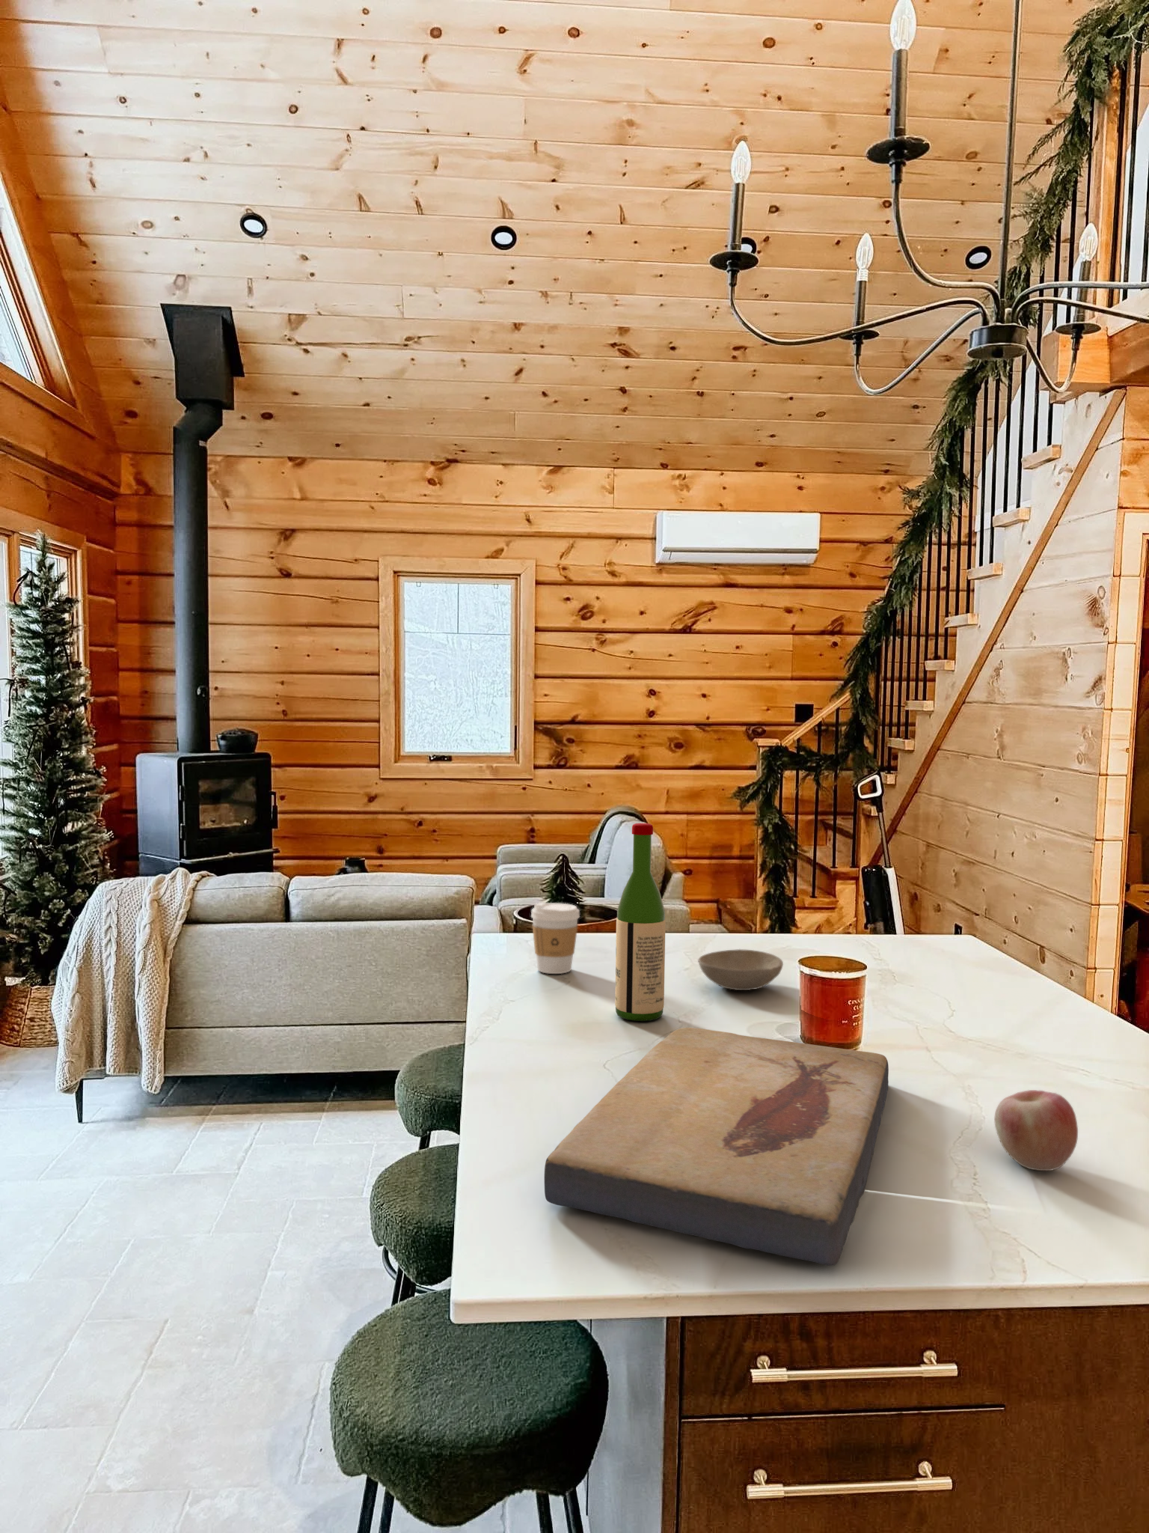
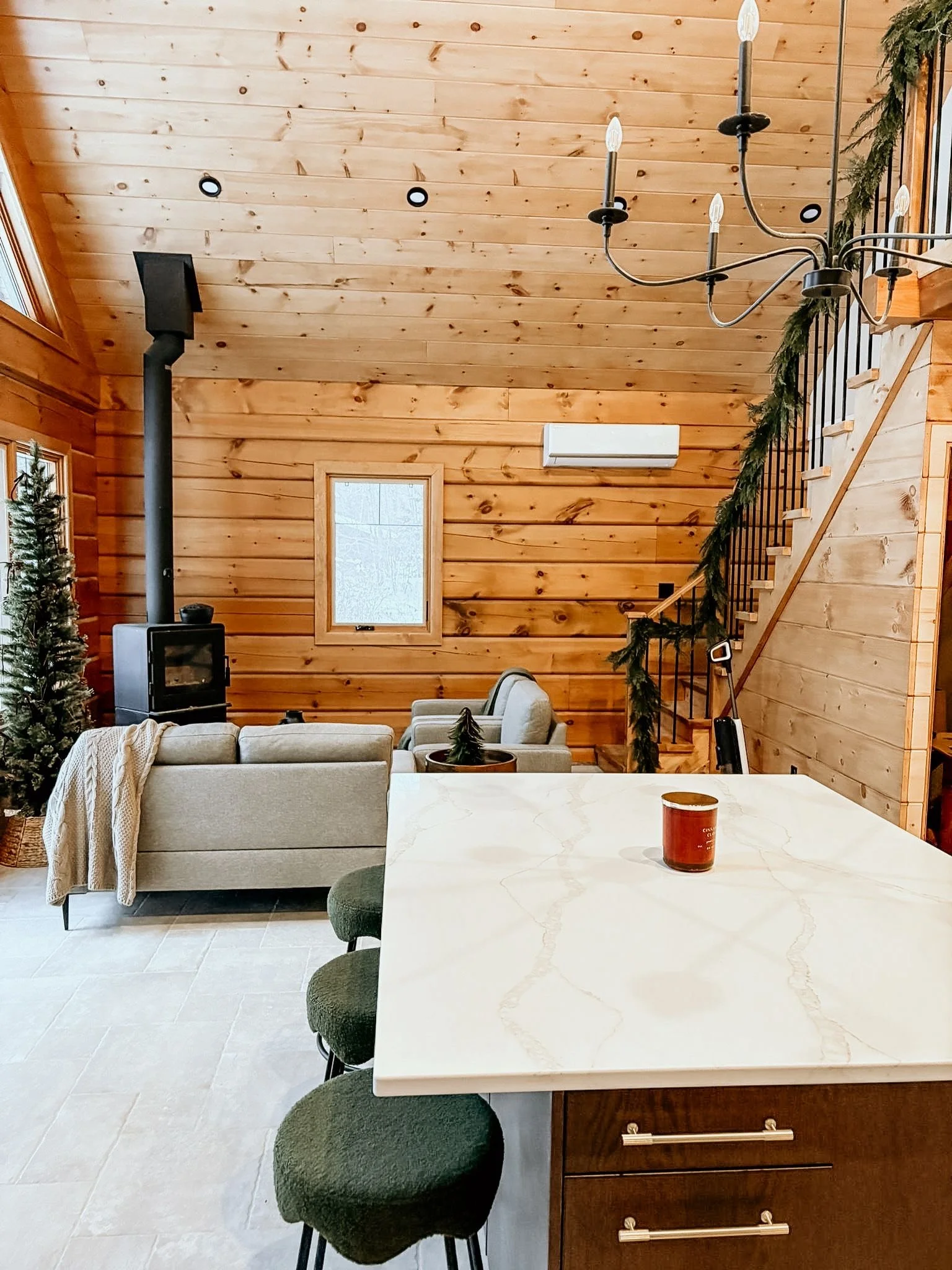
- bowl [698,949,785,991]
- coffee cup [530,902,581,974]
- fish fossil [544,1027,890,1266]
- apple [993,1089,1079,1171]
- wine bottle [614,823,666,1021]
